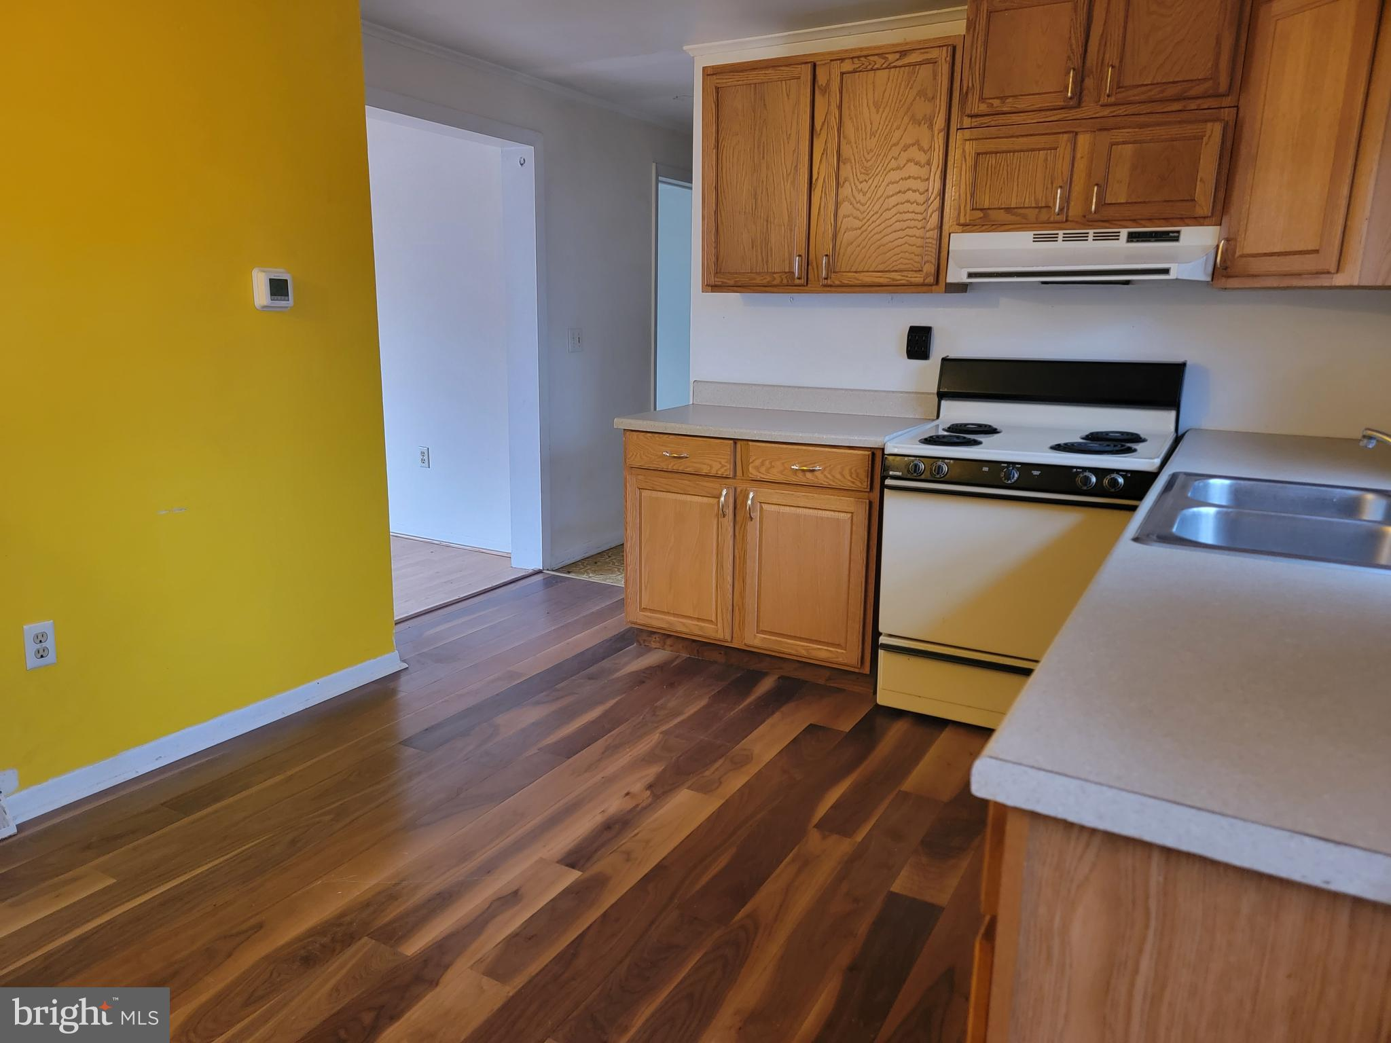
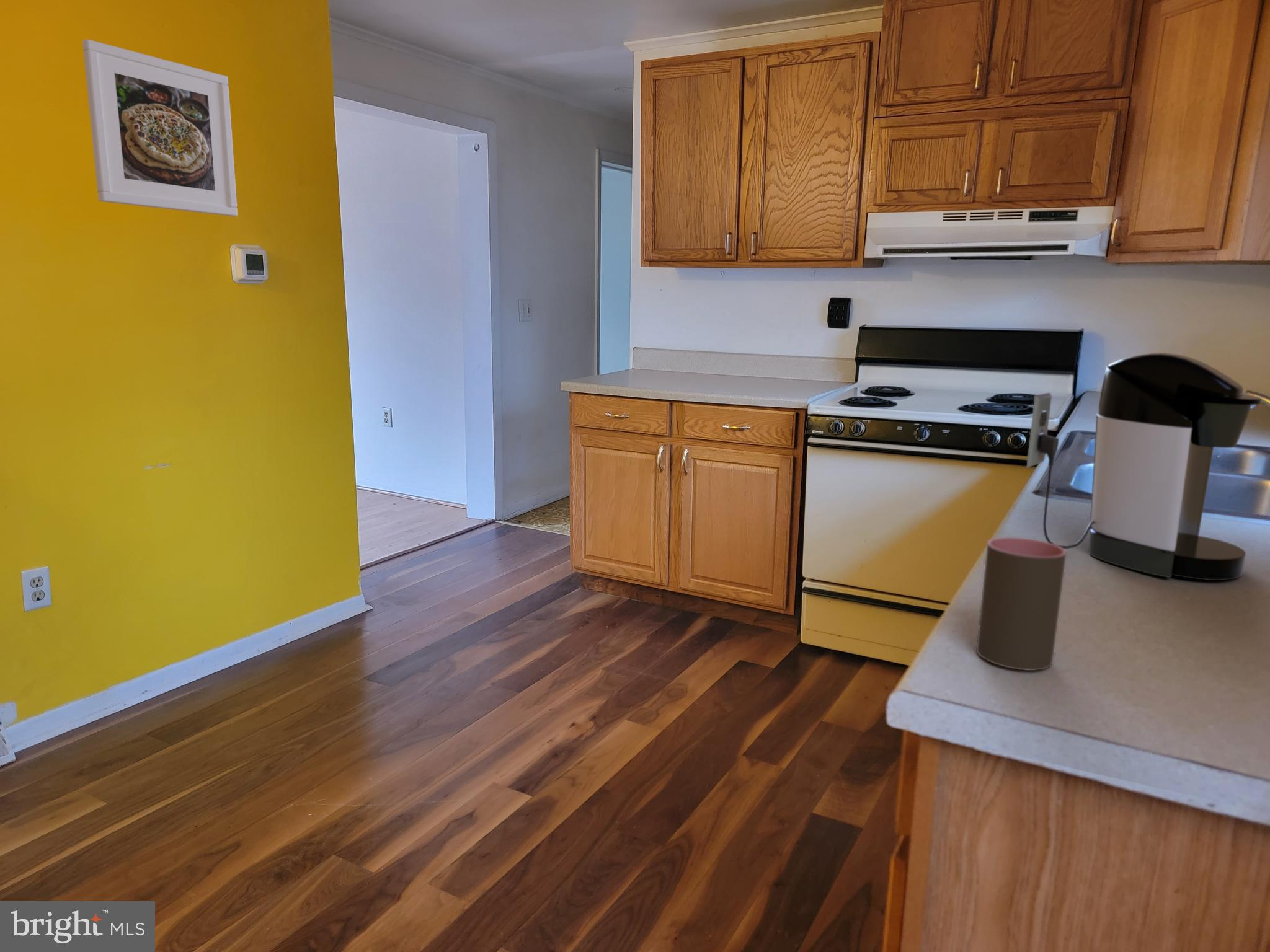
+ coffee maker [1026,352,1263,581]
+ cup [975,537,1067,671]
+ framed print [82,38,238,217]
